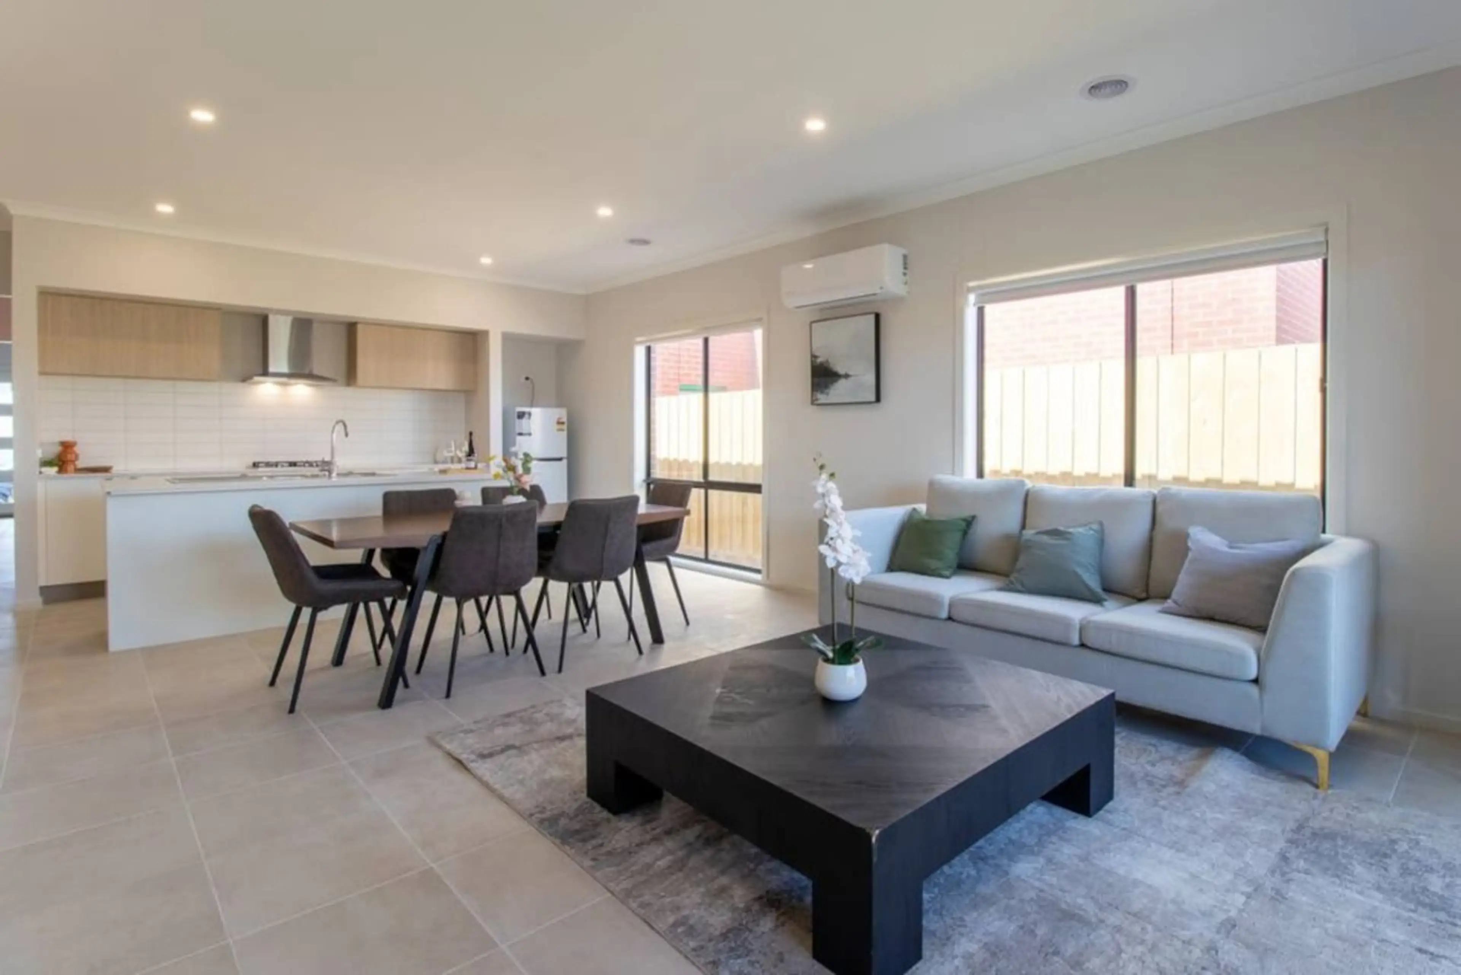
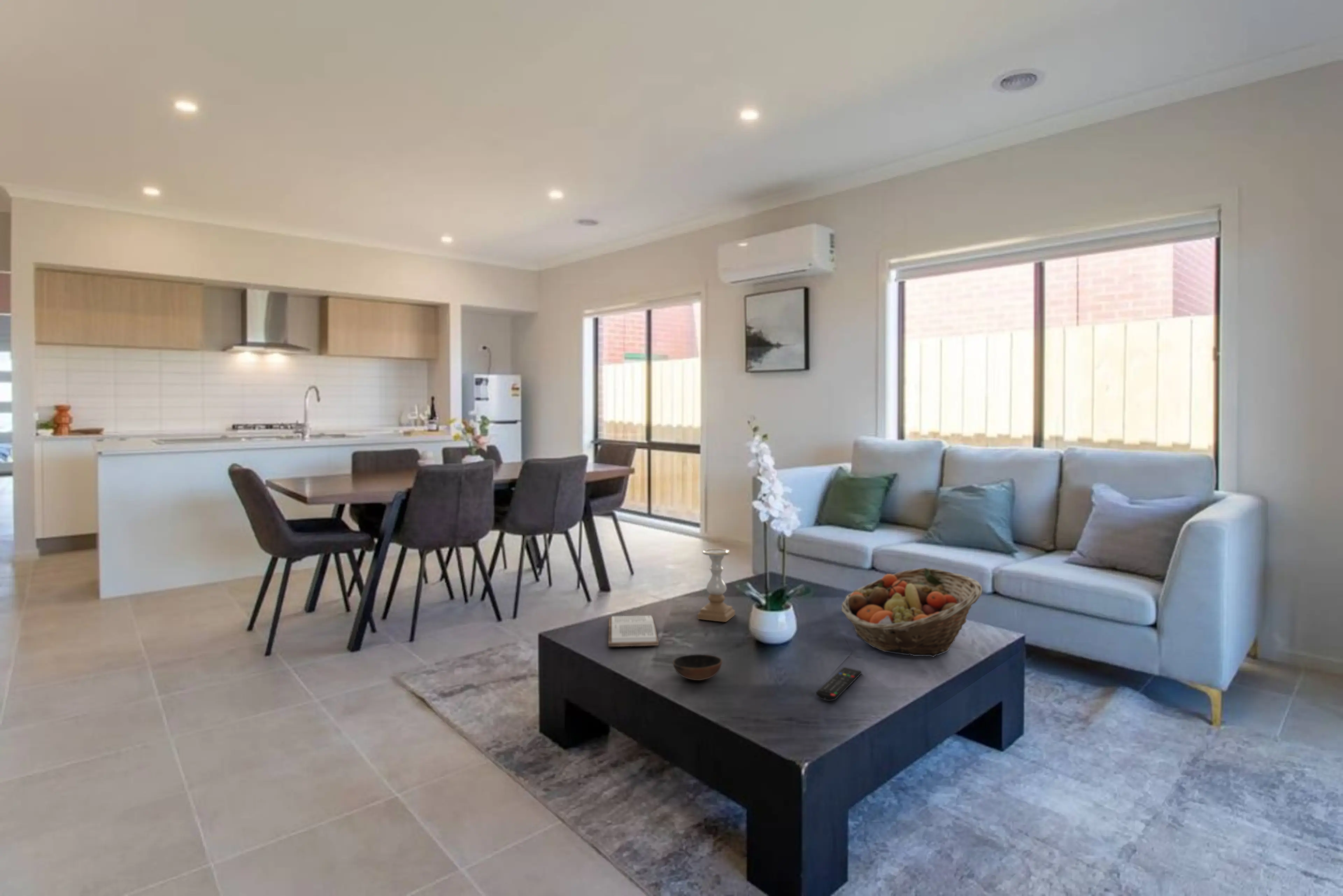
+ remote control [816,667,862,702]
+ candle holder [697,548,736,623]
+ book [608,615,659,647]
+ bowl [672,654,723,681]
+ fruit basket [841,568,982,657]
